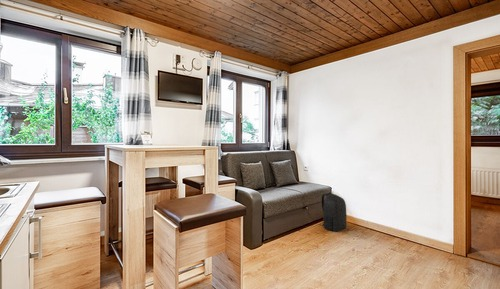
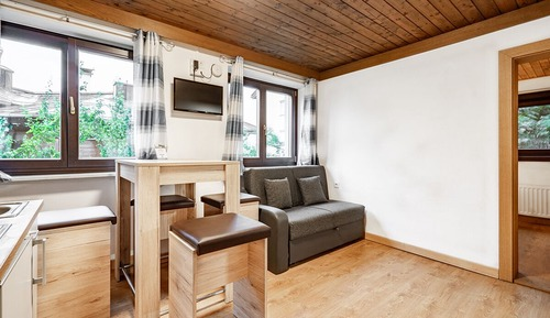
- backpack [318,191,348,232]
